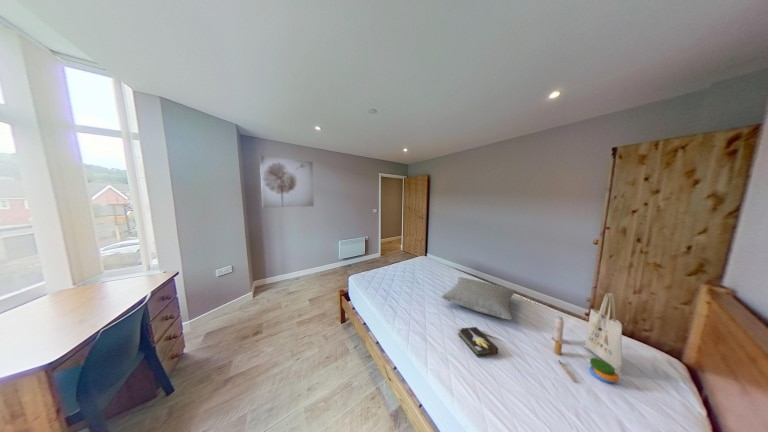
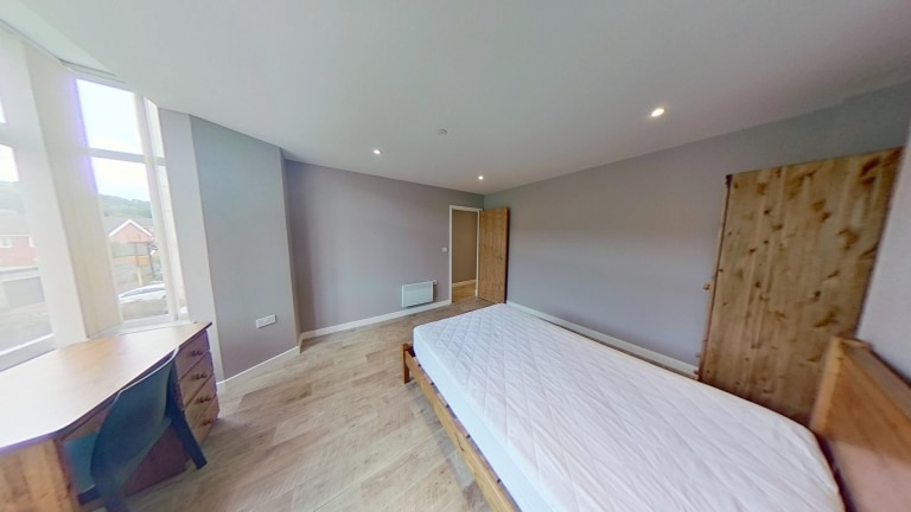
- tote bag [553,293,624,384]
- pillow [441,276,517,321]
- hardback book [457,326,499,358]
- wall art [259,155,315,208]
